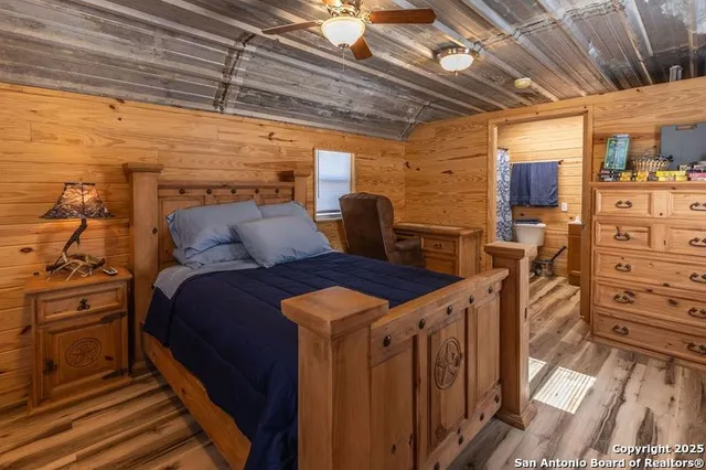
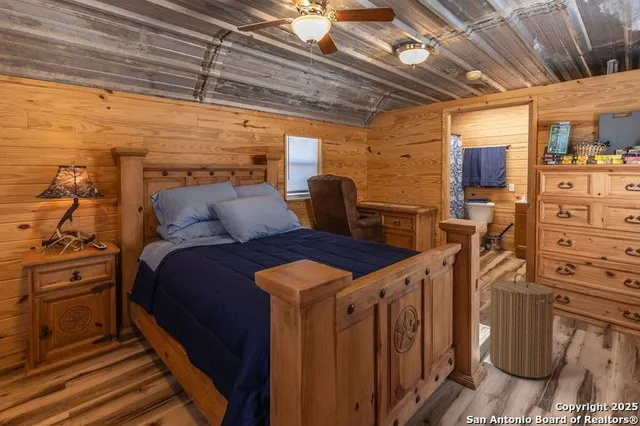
+ laundry hamper [489,273,556,379]
